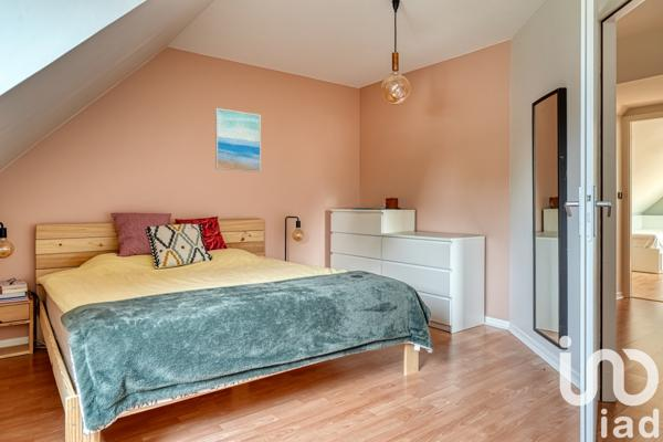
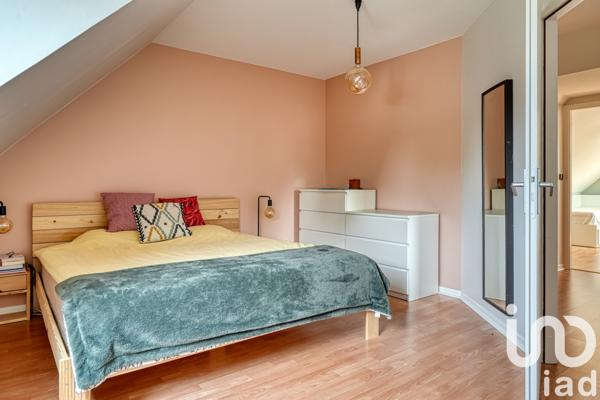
- wall art [214,107,262,173]
